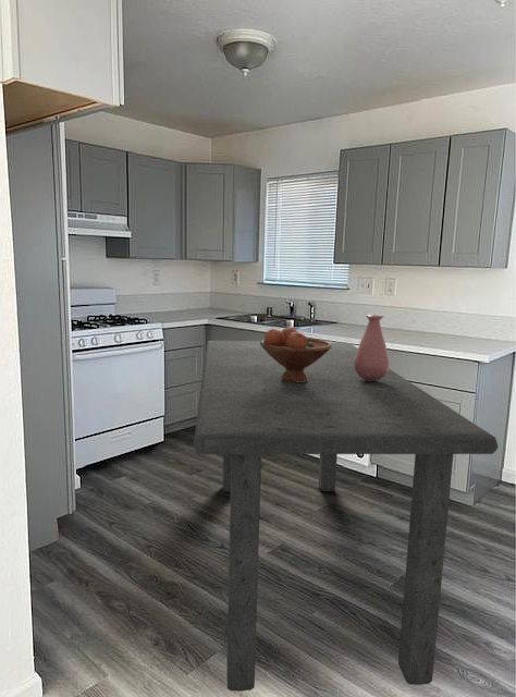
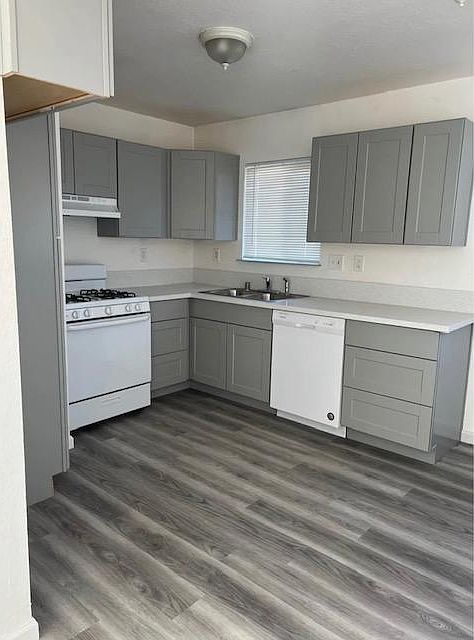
- fruit bowl [260,327,332,382]
- dining table [193,340,500,693]
- vase [354,314,391,381]
